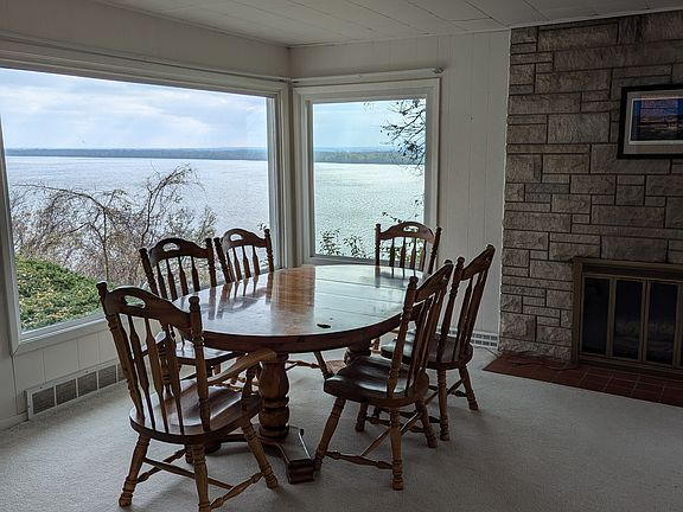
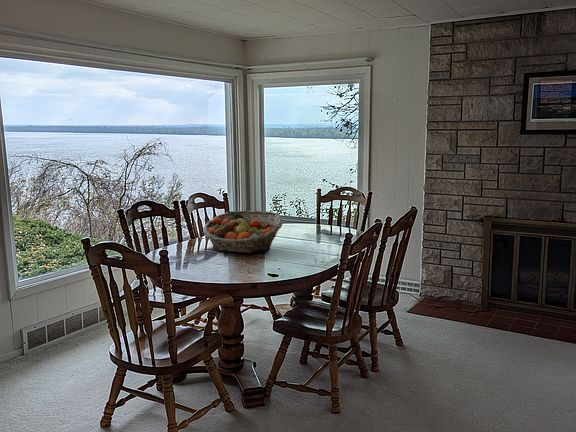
+ fruit basket [202,210,284,254]
